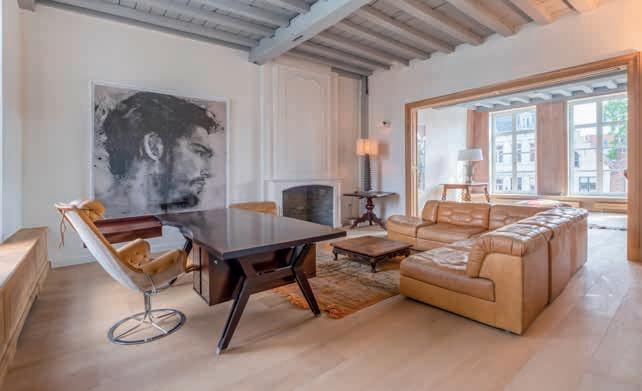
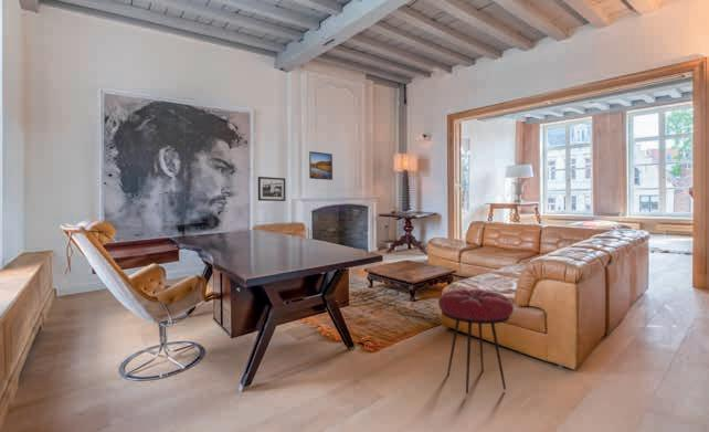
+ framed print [308,150,334,181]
+ stool [437,288,515,394]
+ picture frame [257,176,287,202]
